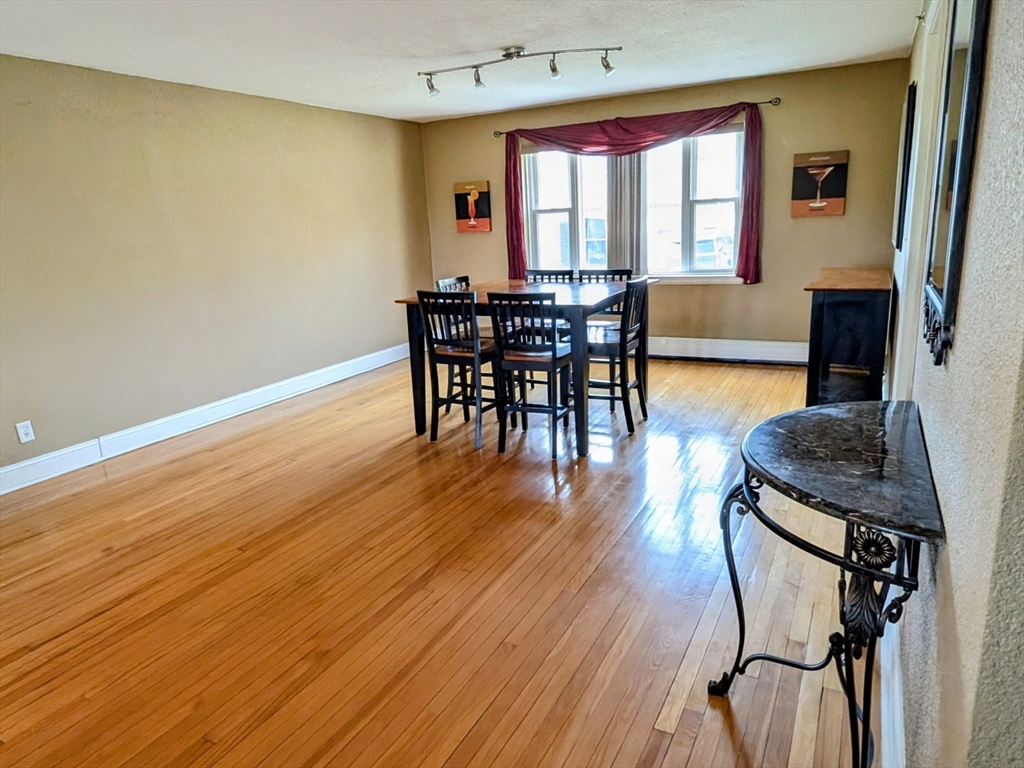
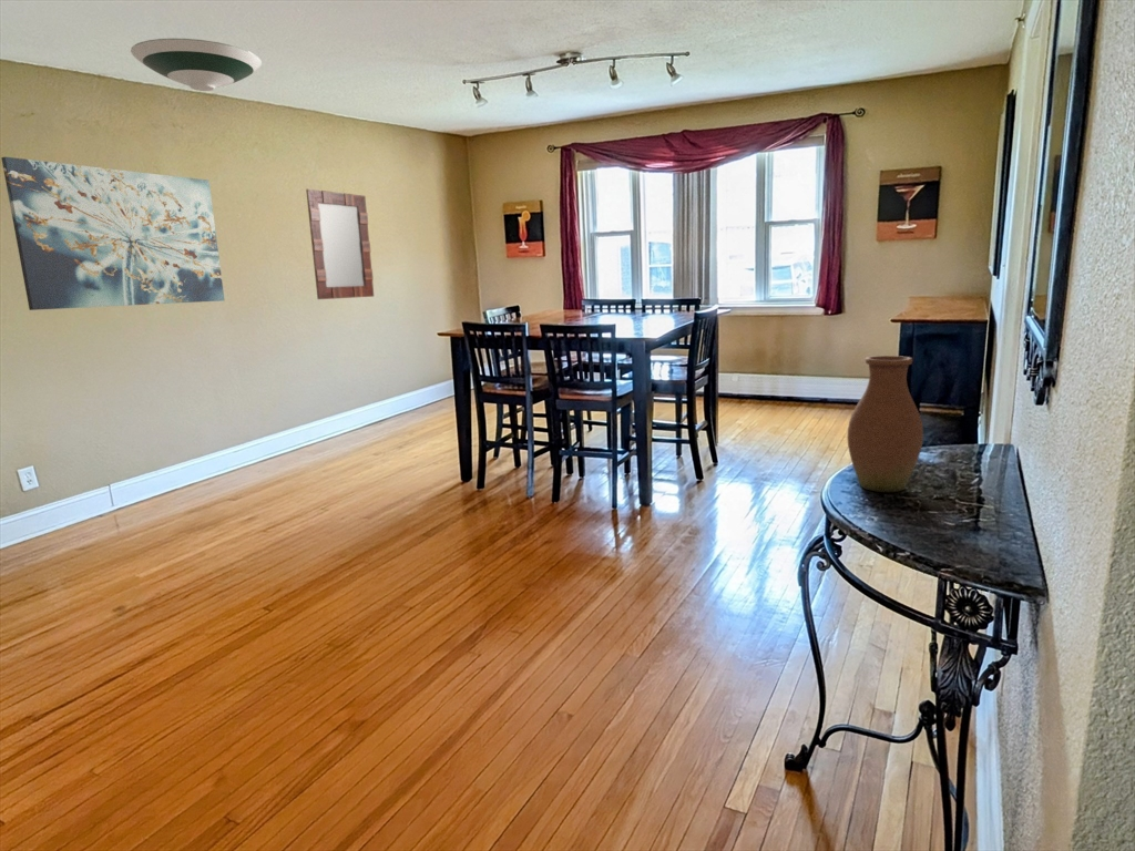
+ vase [846,355,924,493]
+ wall art [0,156,225,311]
+ home mirror [305,188,375,300]
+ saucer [130,38,263,92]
